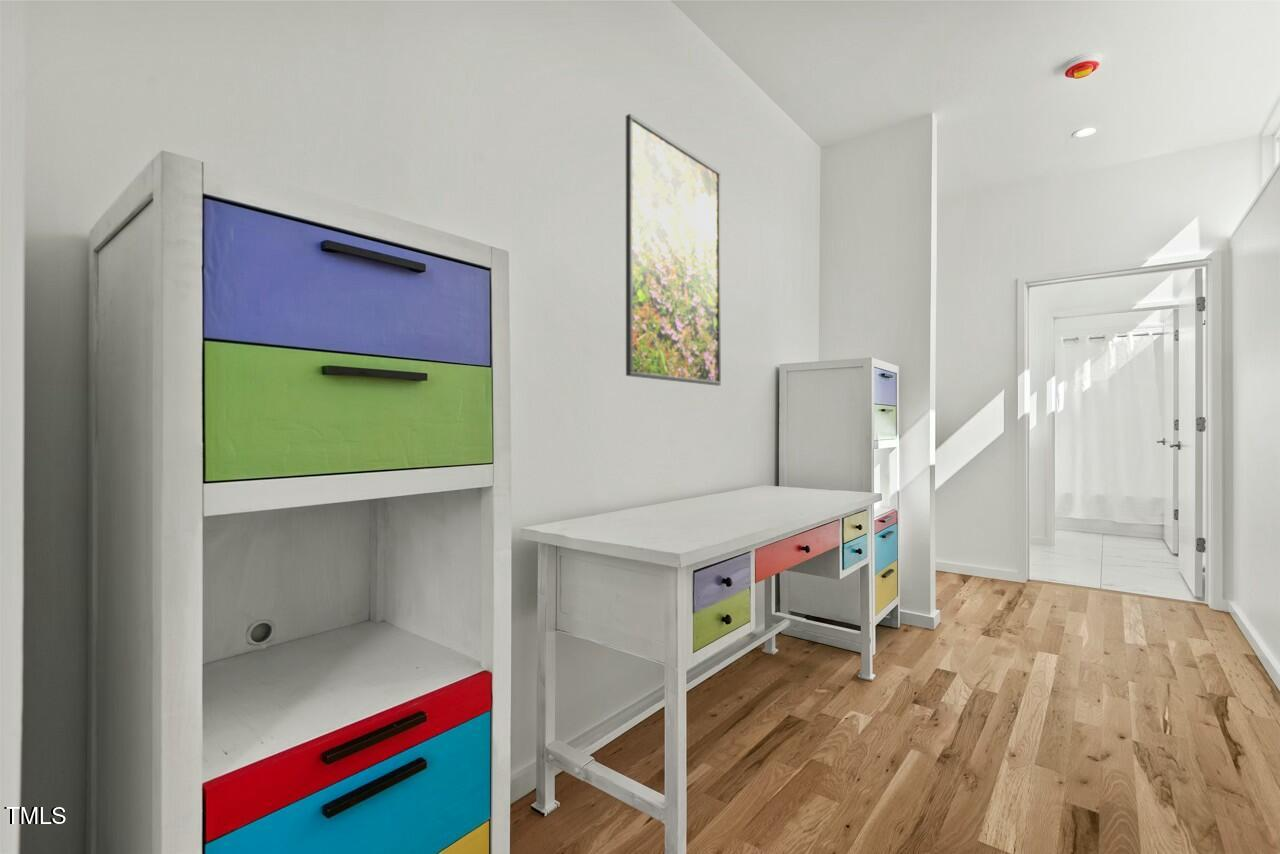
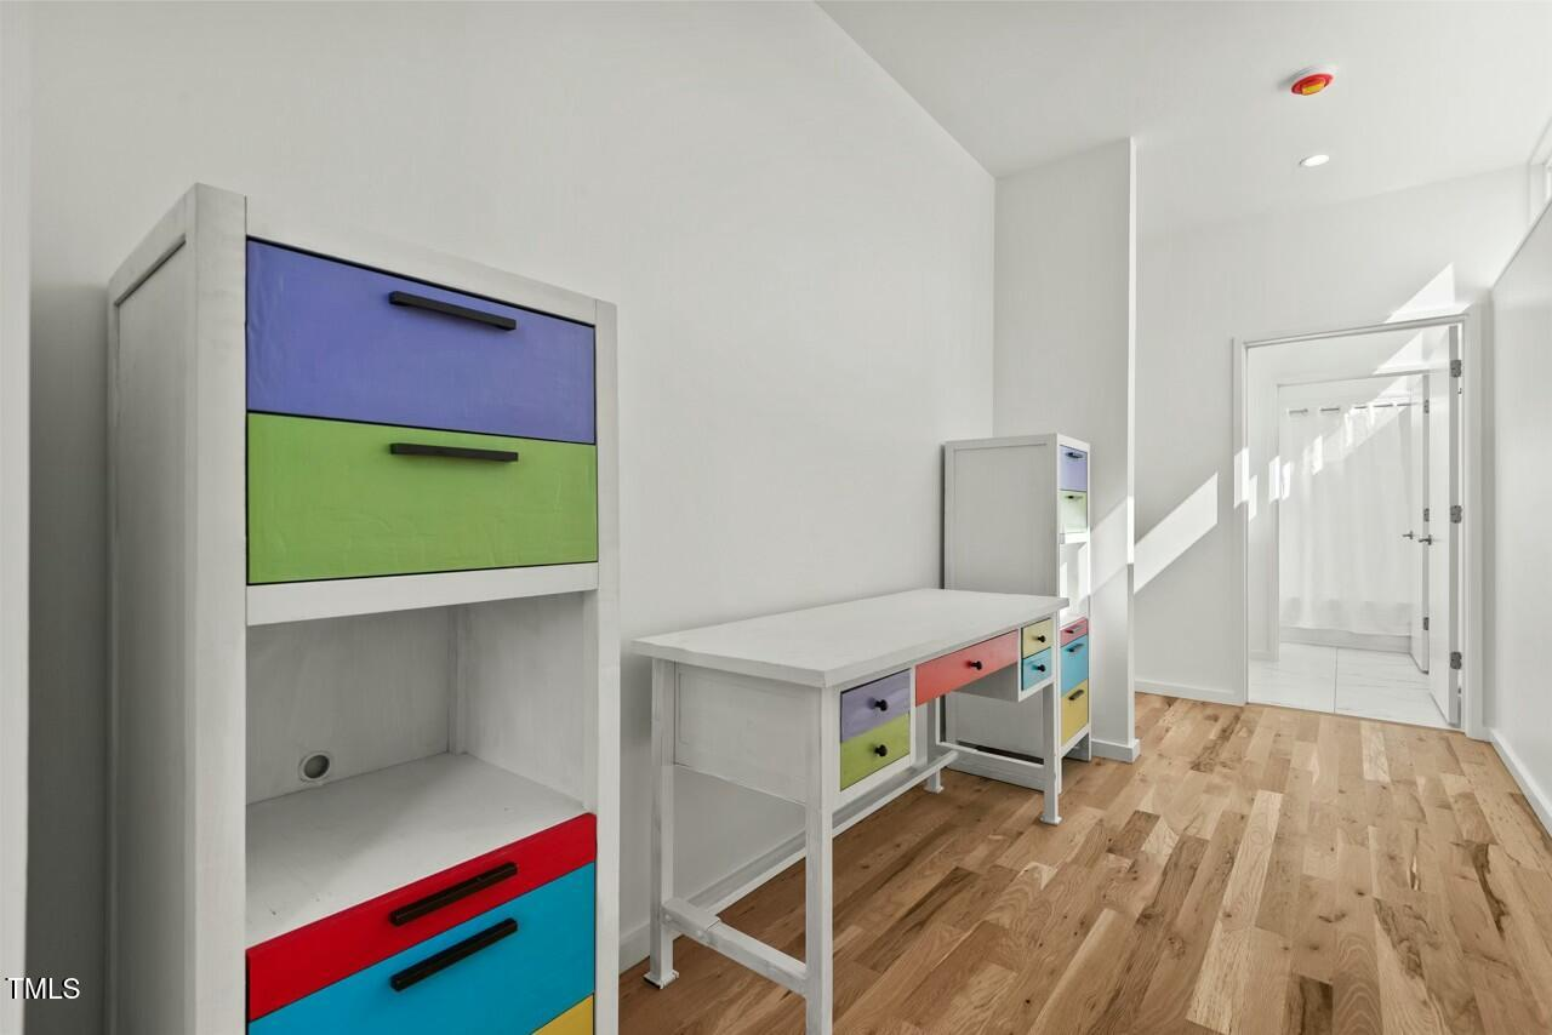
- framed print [625,113,722,387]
